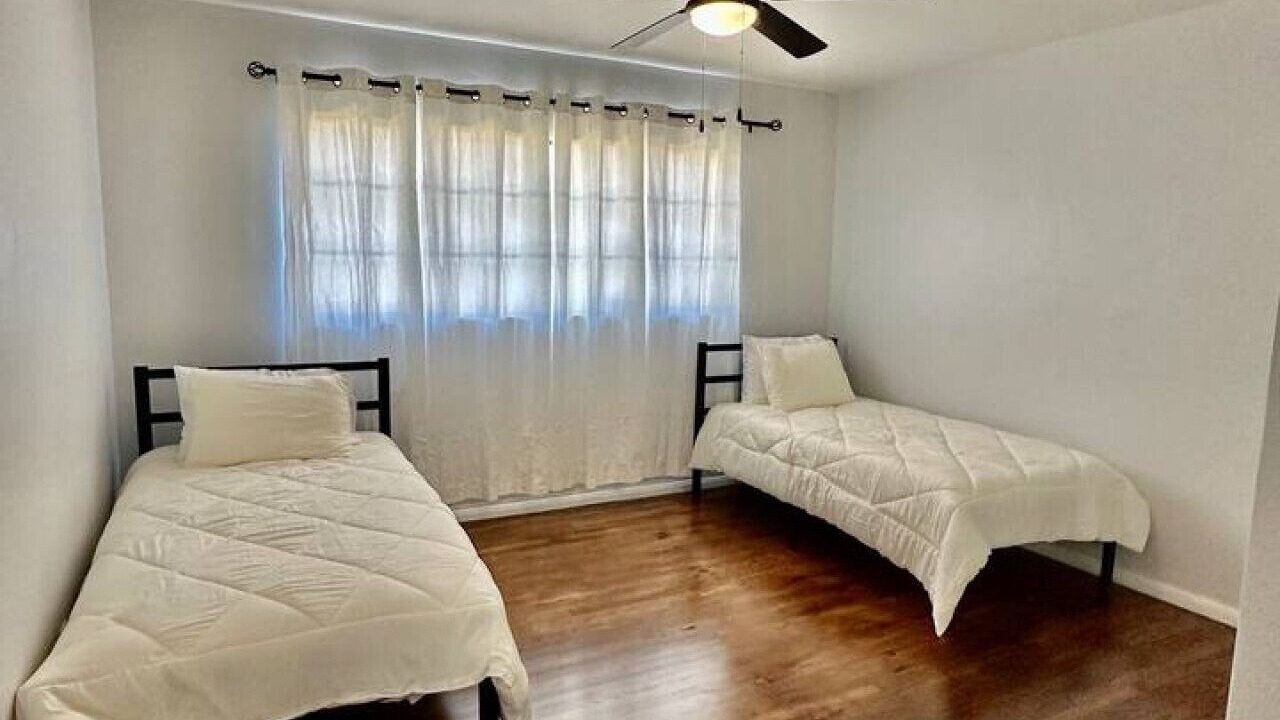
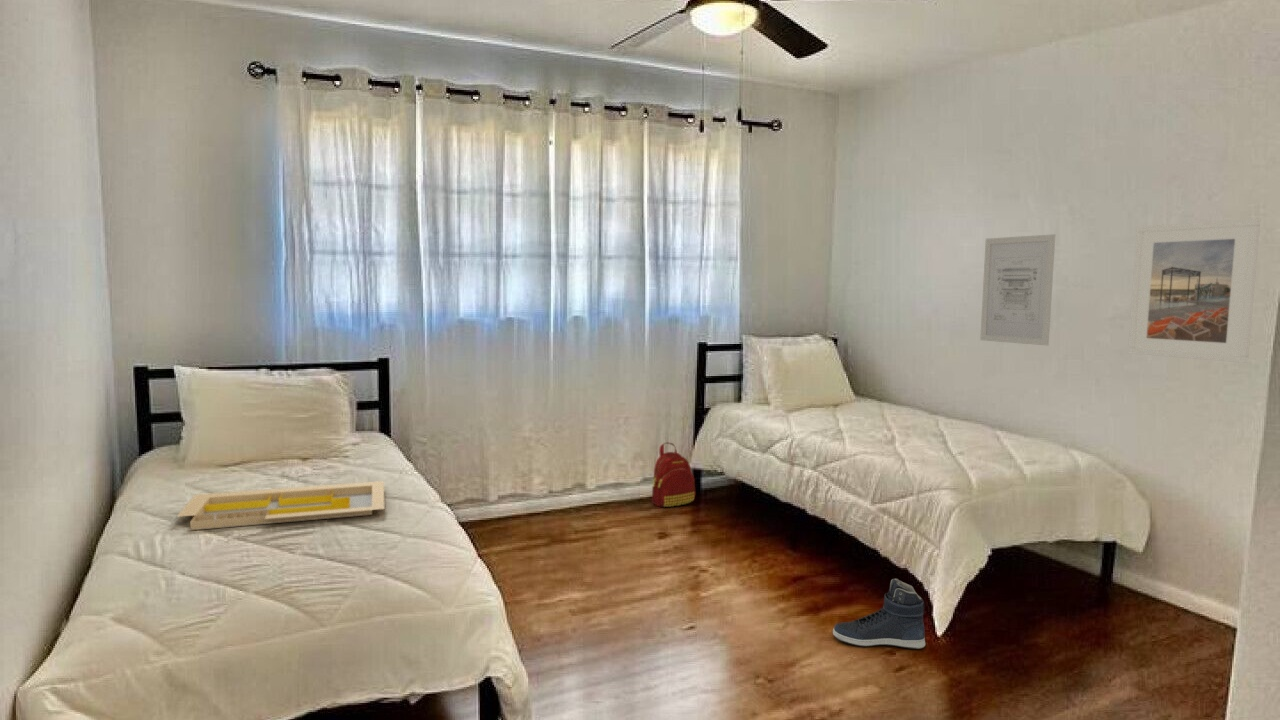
+ serving tray [176,480,386,531]
+ backpack [651,442,697,509]
+ sneaker [832,578,926,650]
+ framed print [1127,218,1261,364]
+ wall art [979,233,1056,347]
